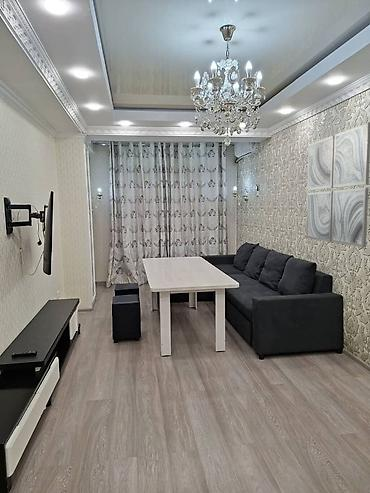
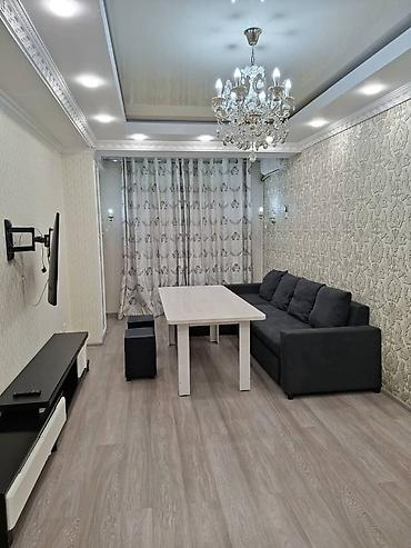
- wall art [305,121,370,248]
